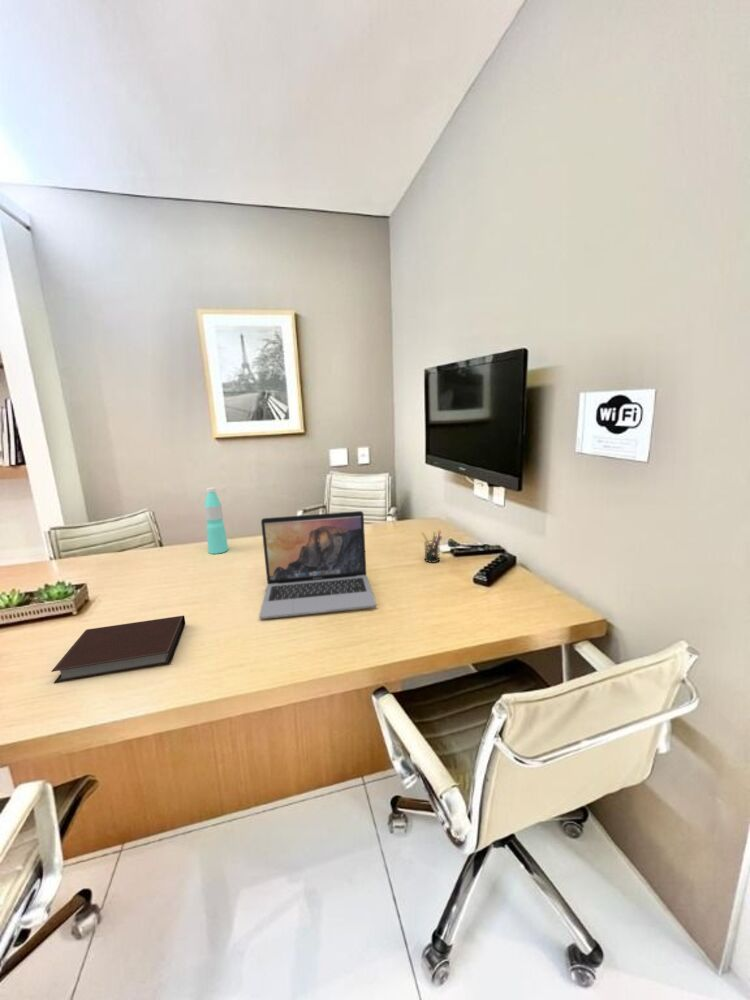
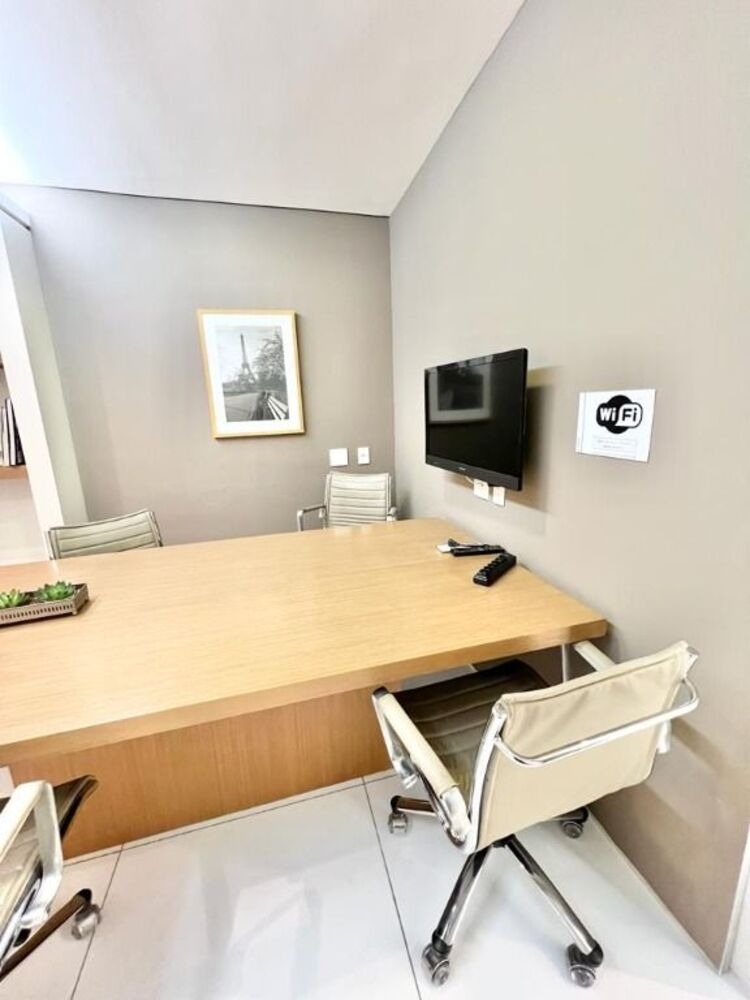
- laptop [258,510,377,620]
- pen holder [421,529,443,564]
- water bottle [203,487,229,555]
- notebook [50,615,186,684]
